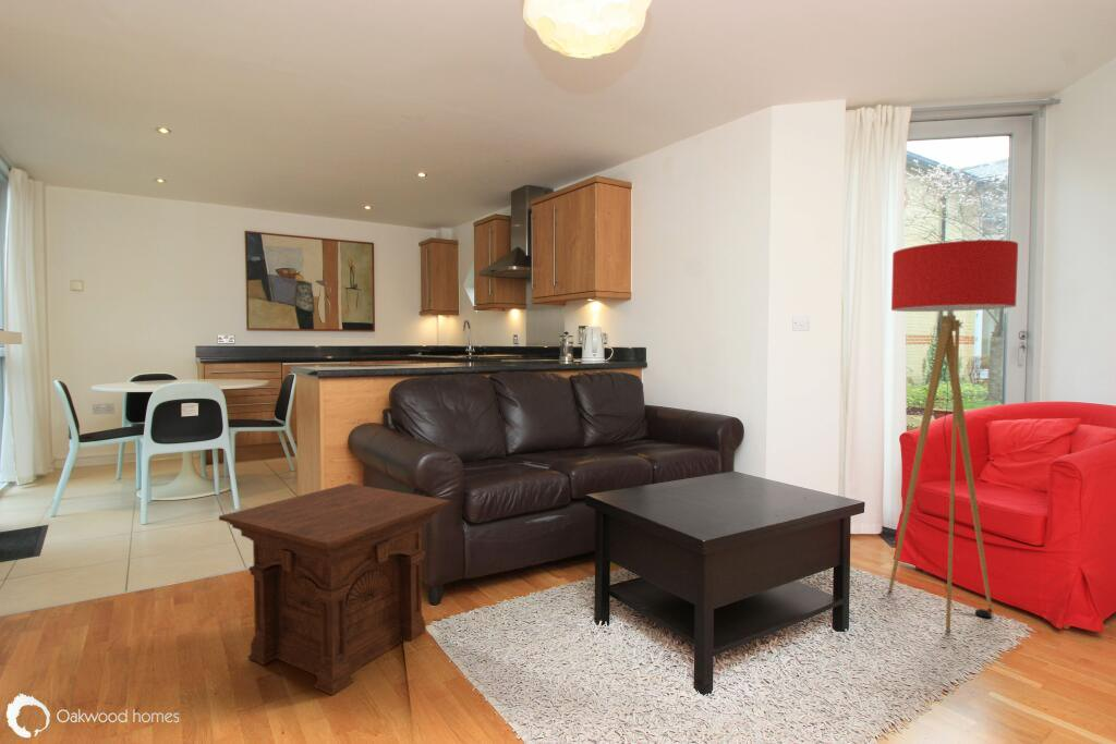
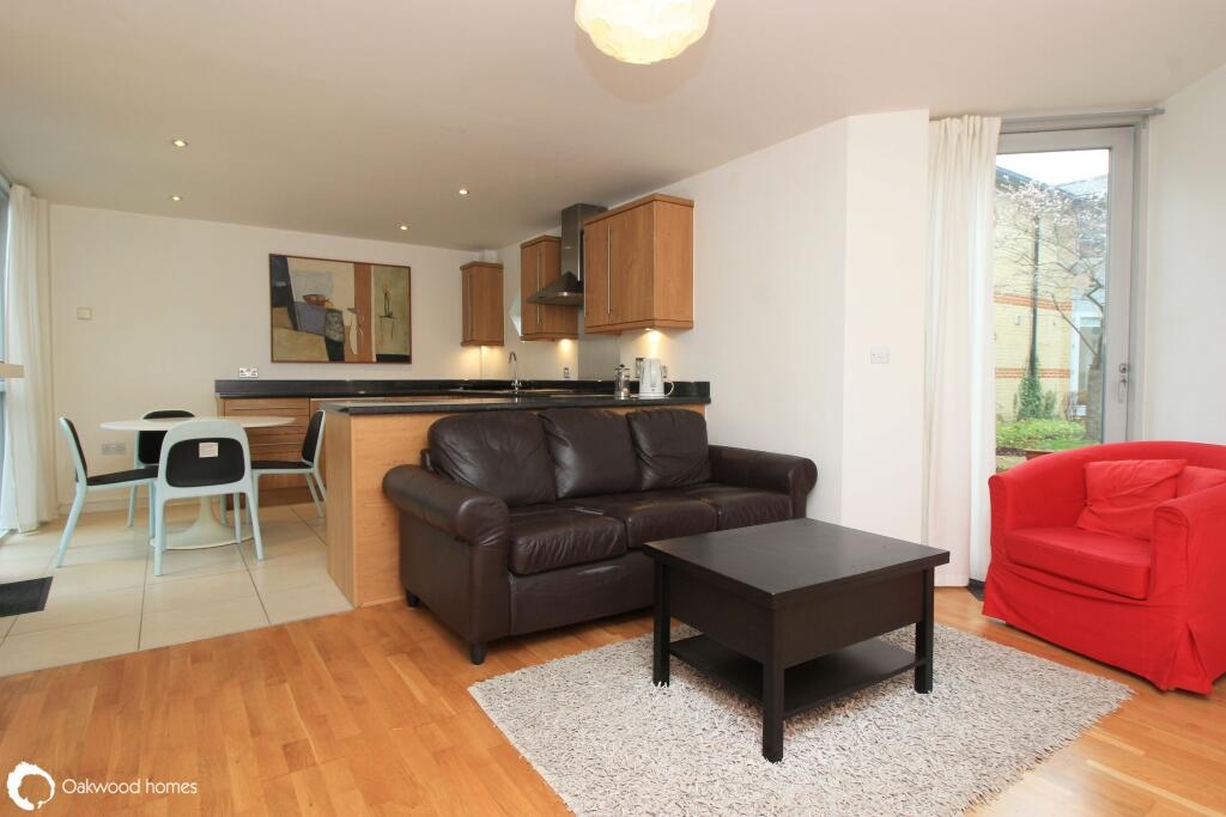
- floor lamp [887,239,1019,632]
- side table [218,483,450,696]
